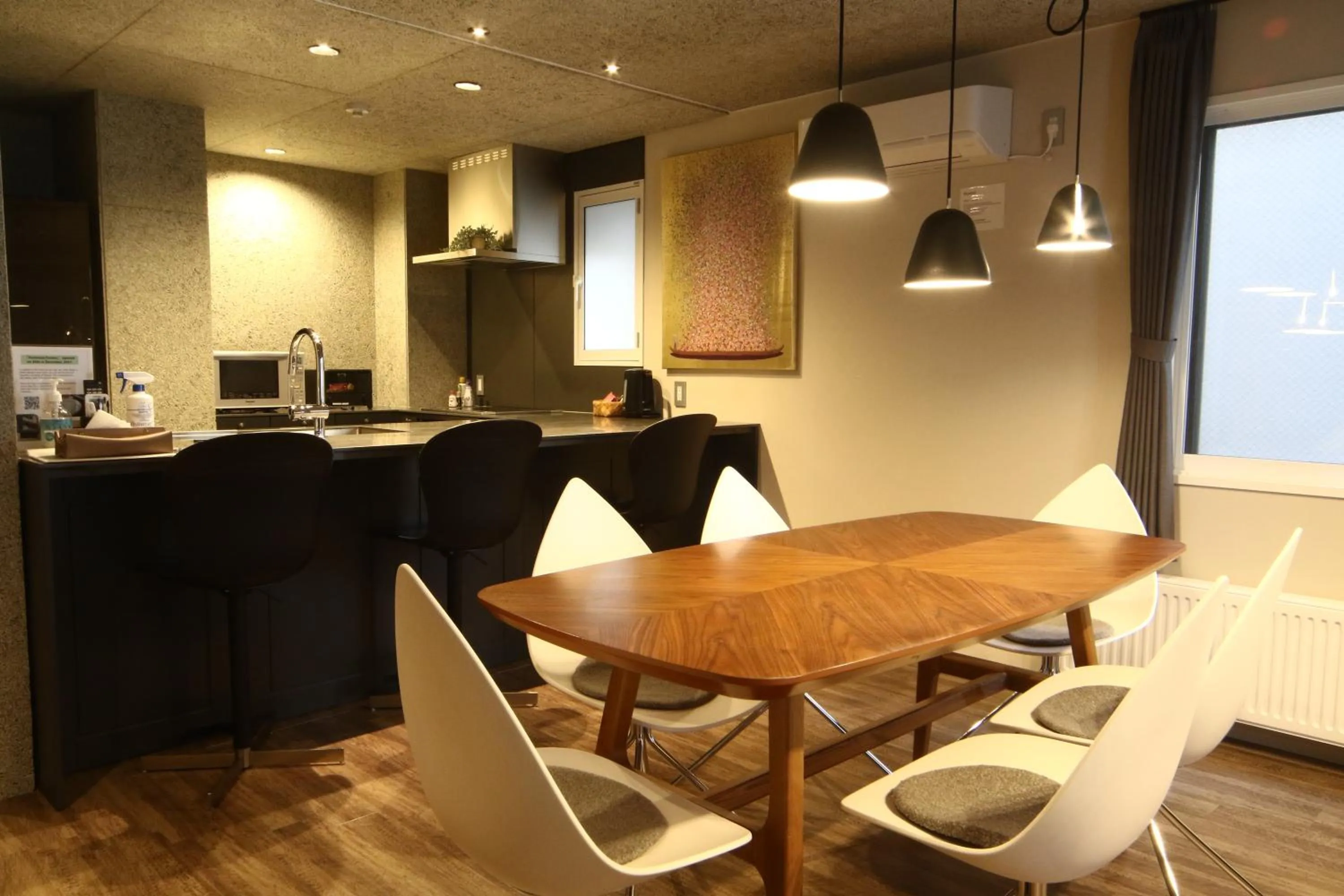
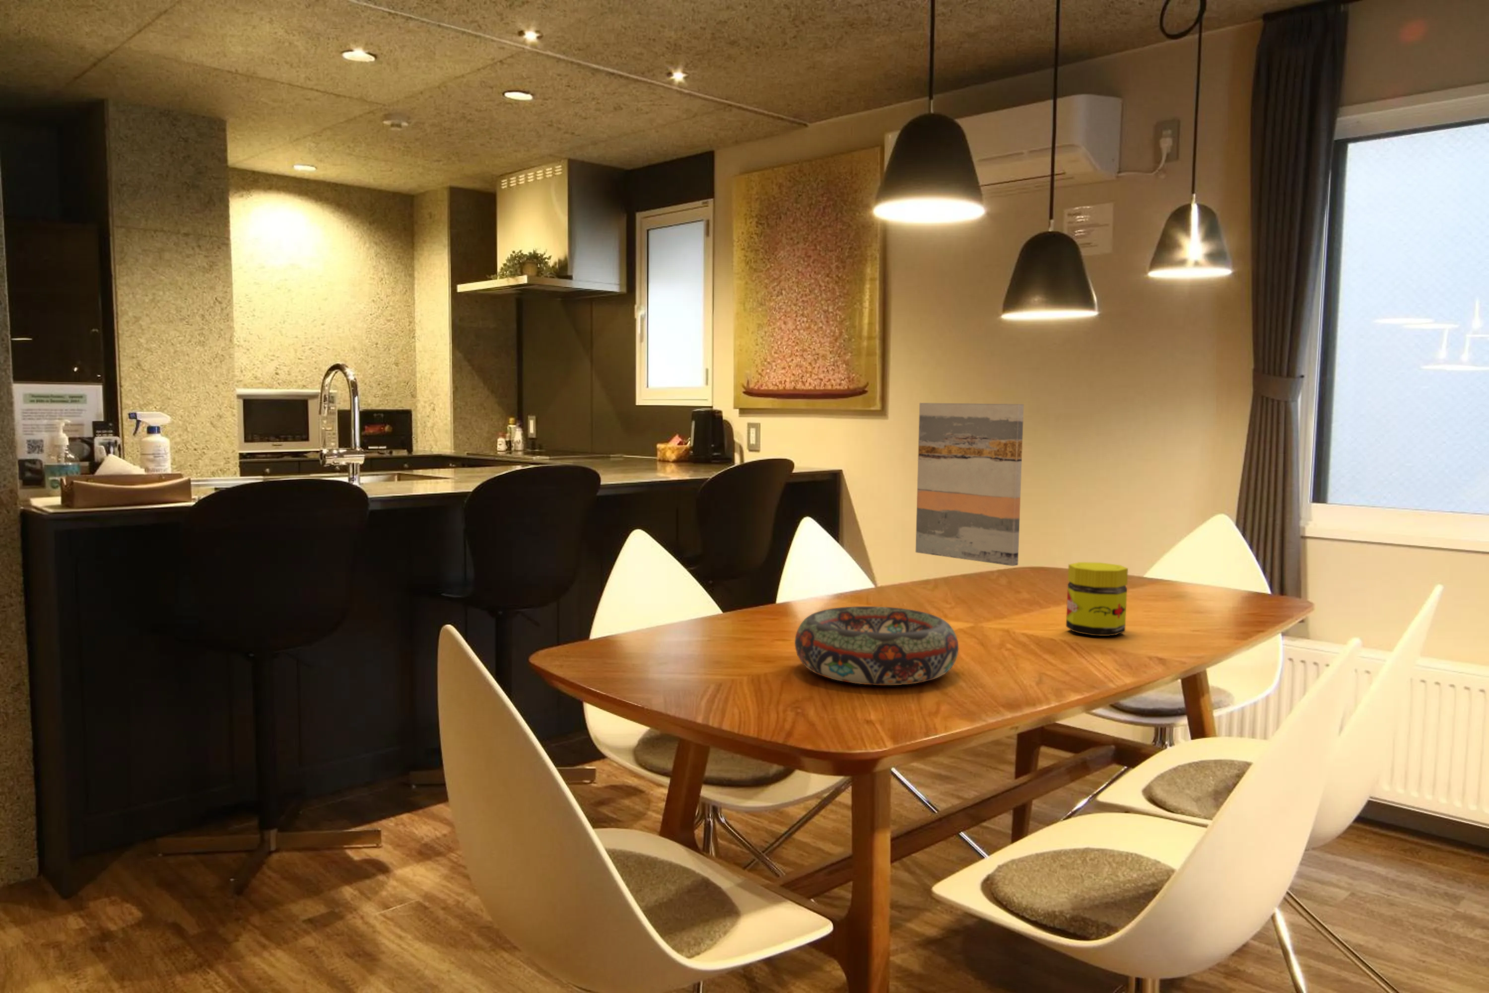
+ wall art [915,402,1025,566]
+ jar [1066,562,1129,636]
+ decorative bowl [794,606,959,686]
